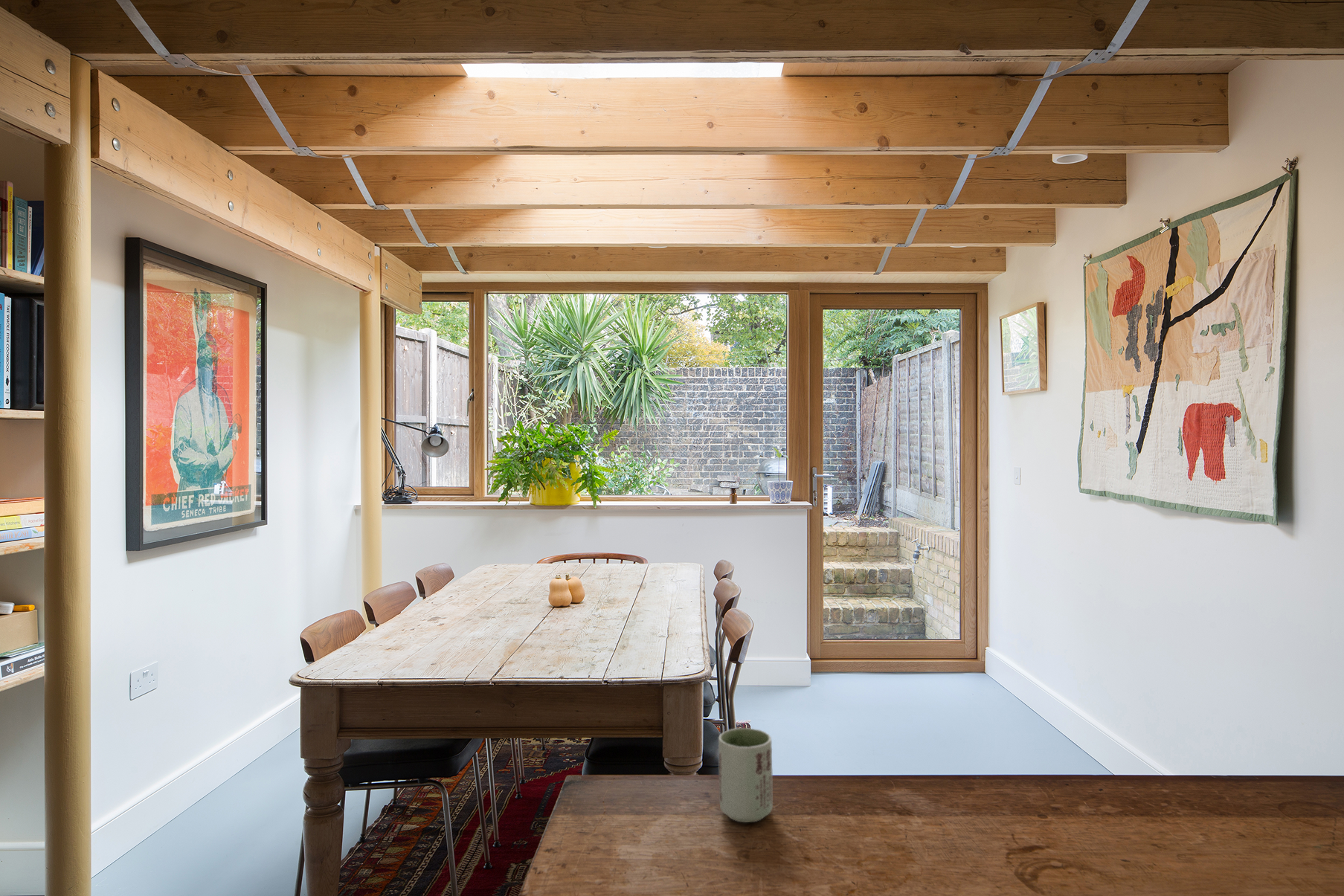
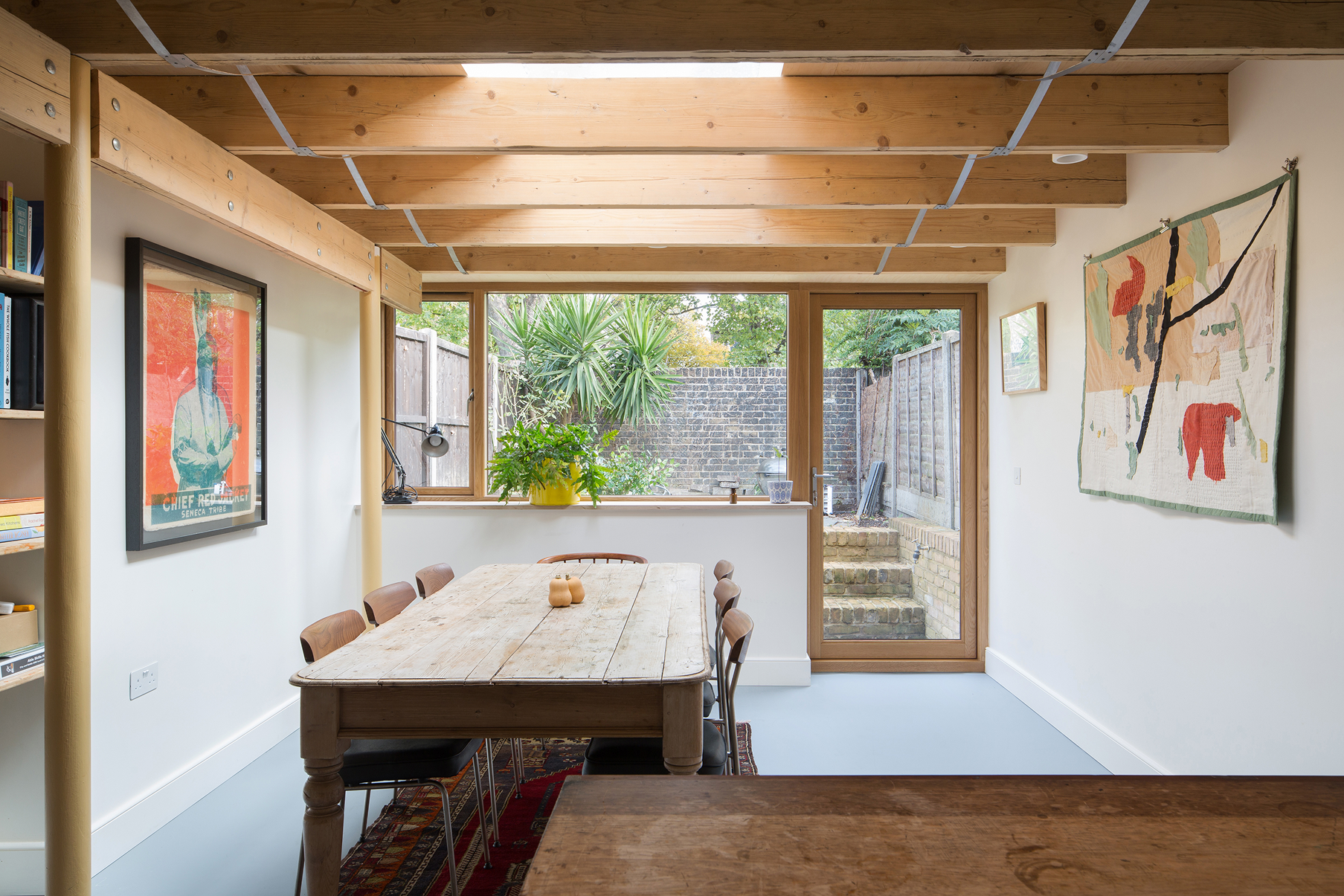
- cup [718,727,774,823]
